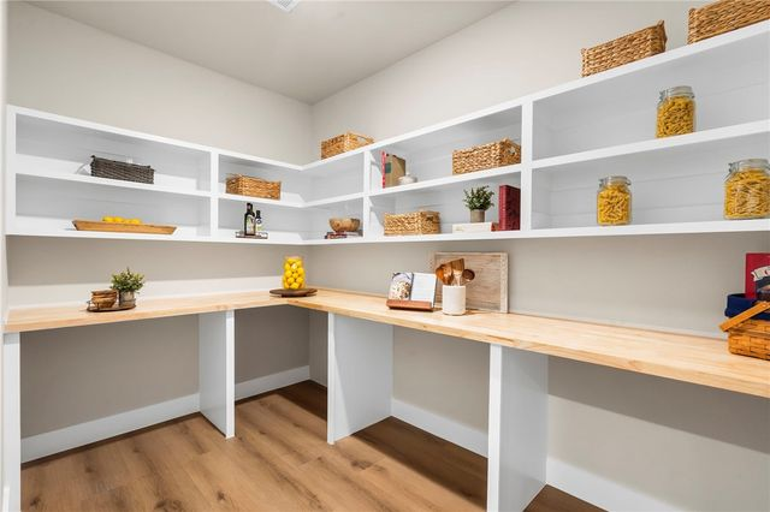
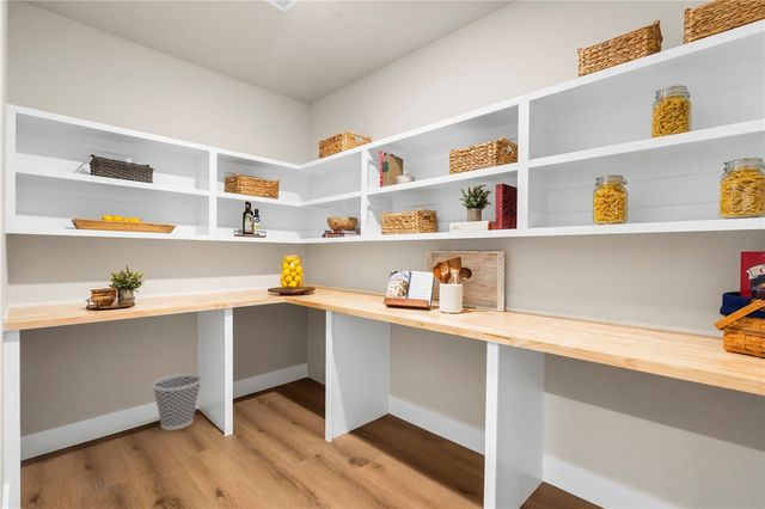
+ wastebasket [151,373,203,431]
